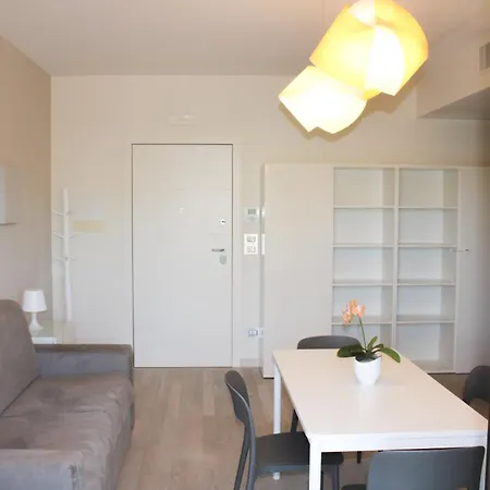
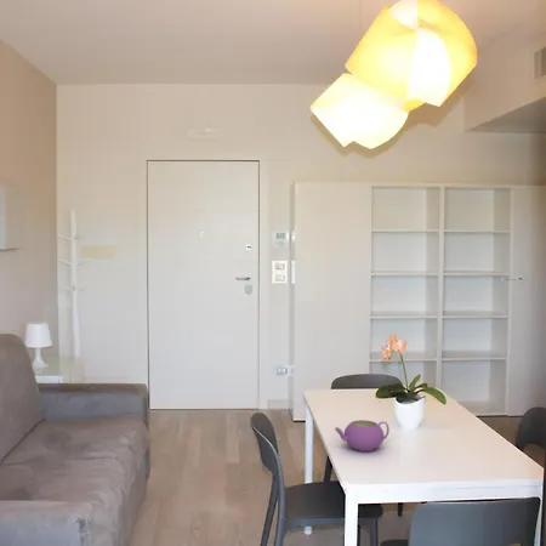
+ teapot [334,419,391,453]
